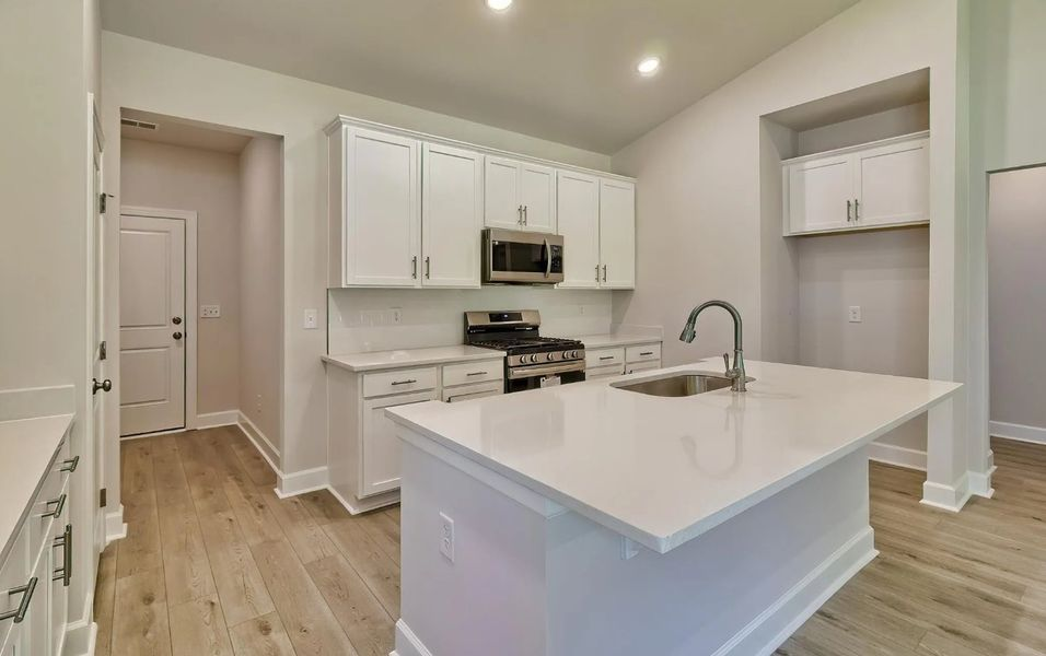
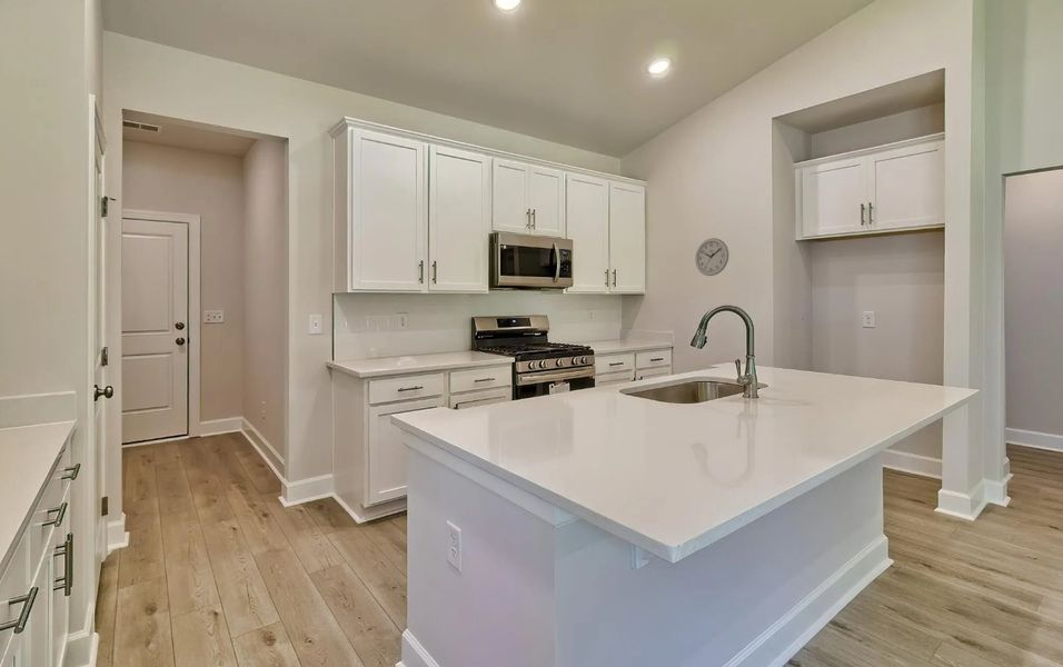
+ wall clock [694,237,729,277]
